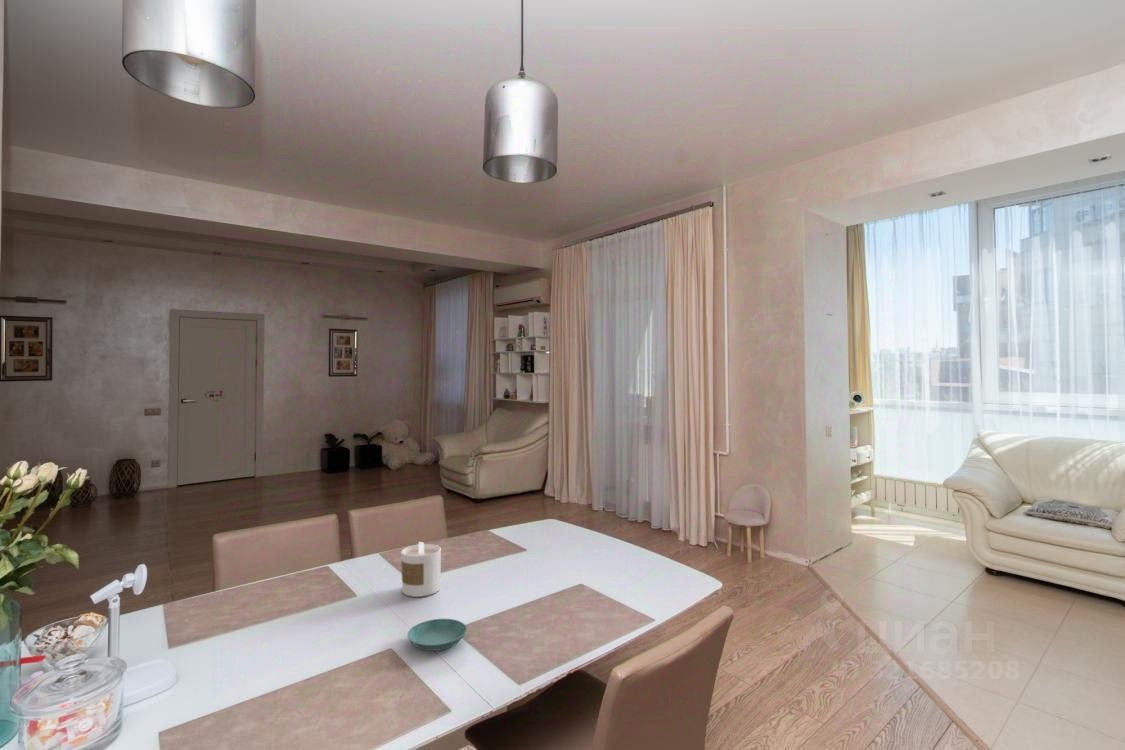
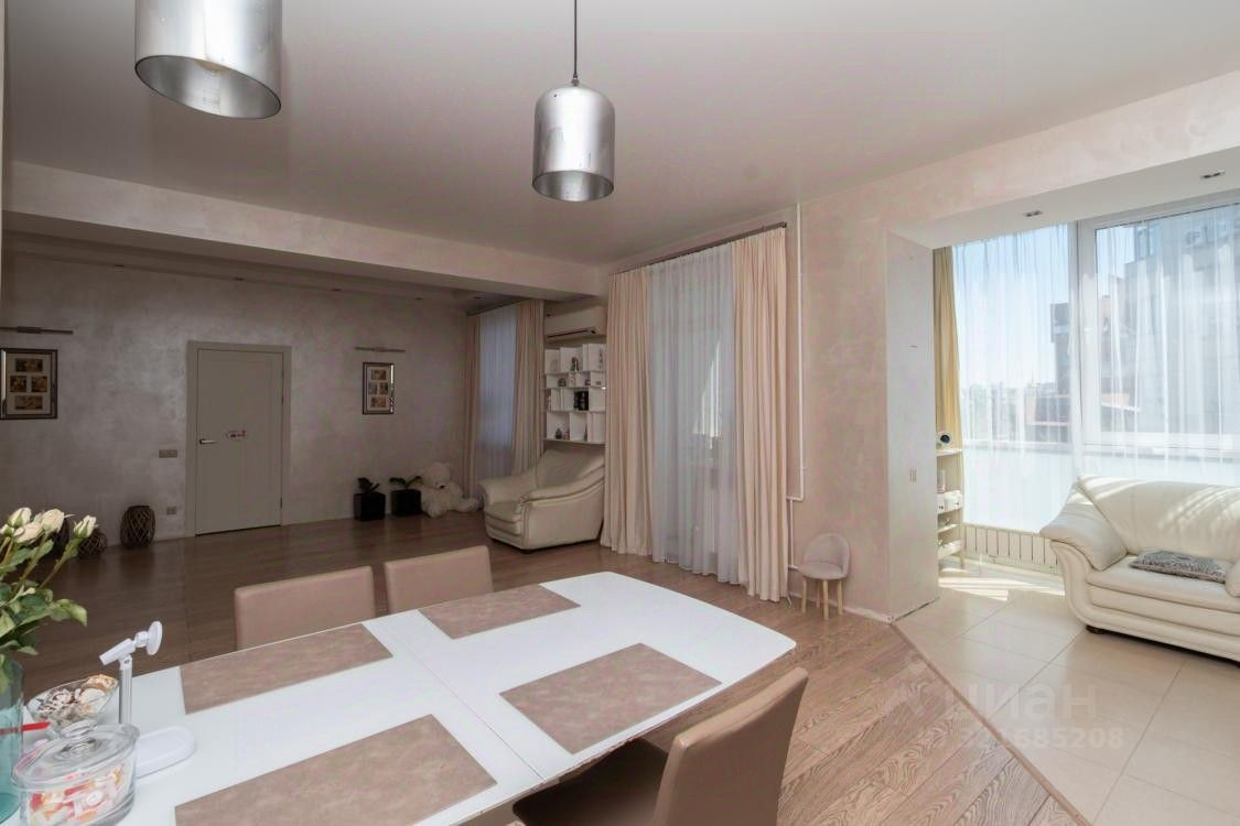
- candle [400,541,442,598]
- saucer [406,618,468,652]
